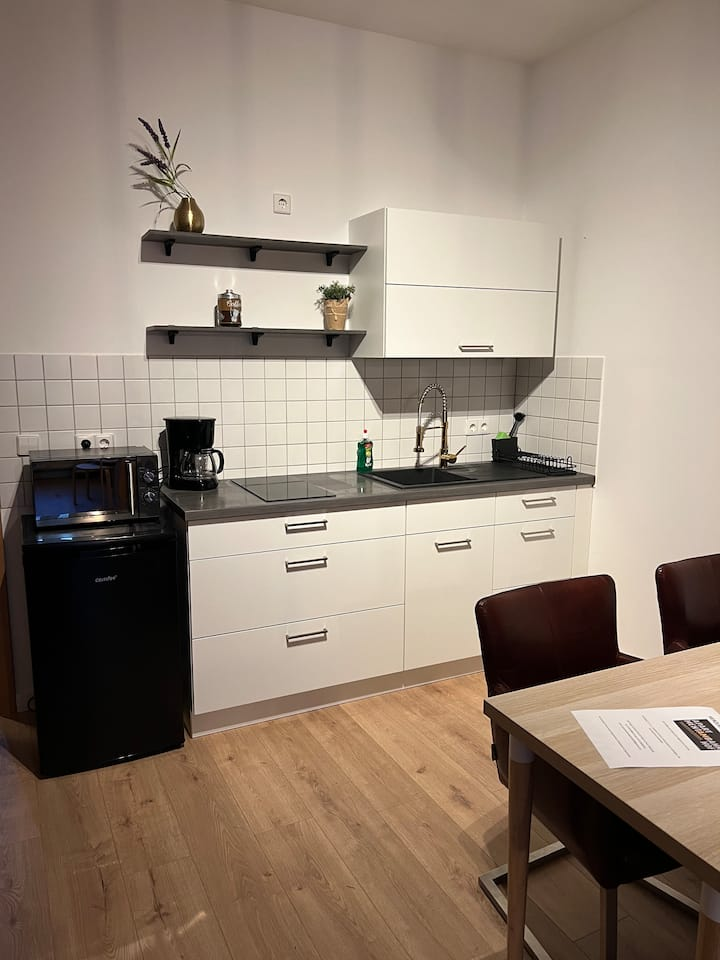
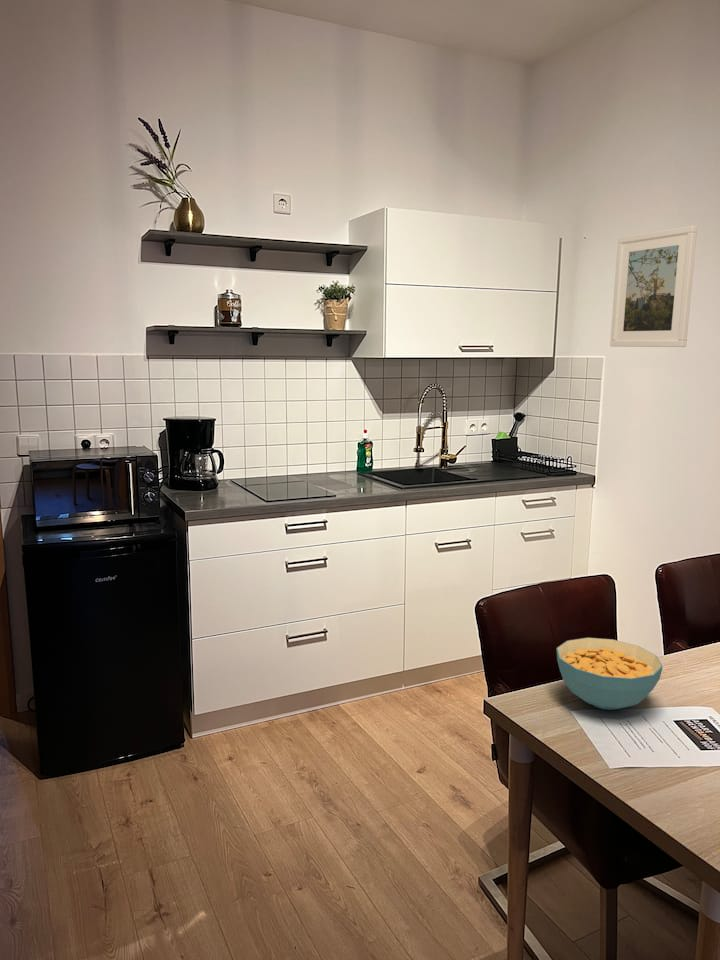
+ cereal bowl [556,637,664,711]
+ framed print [609,225,698,348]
